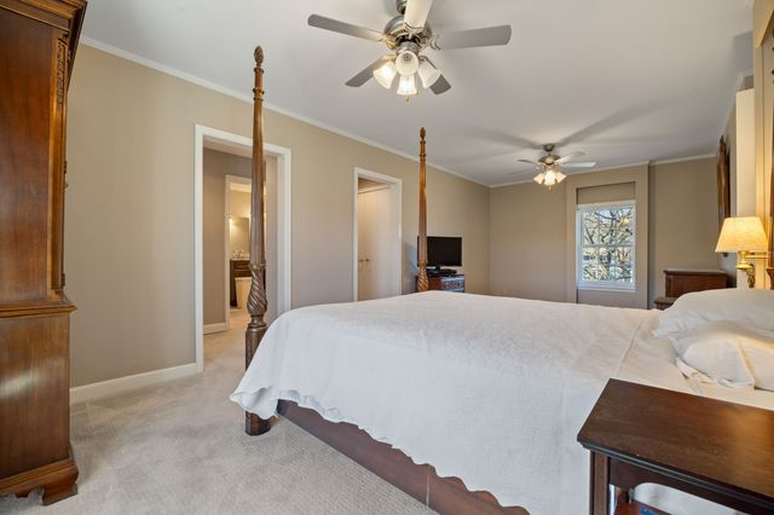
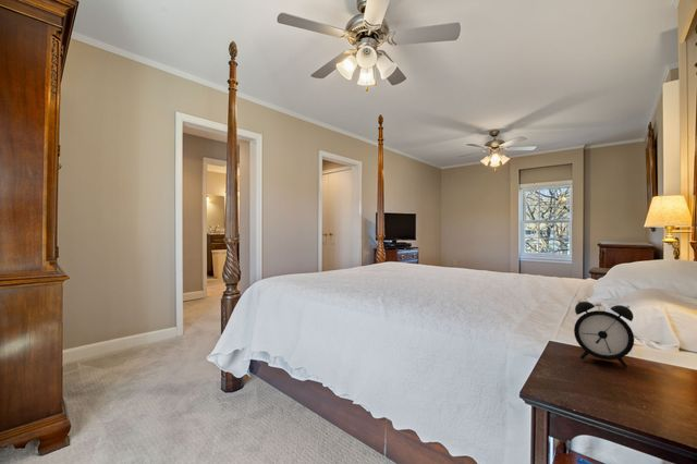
+ alarm clock [573,300,635,369]
